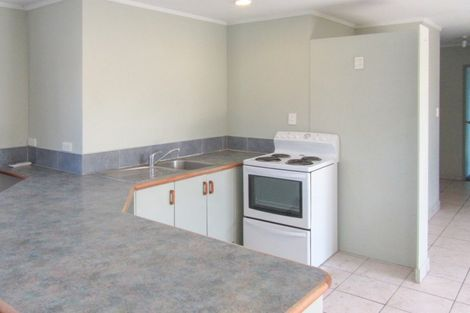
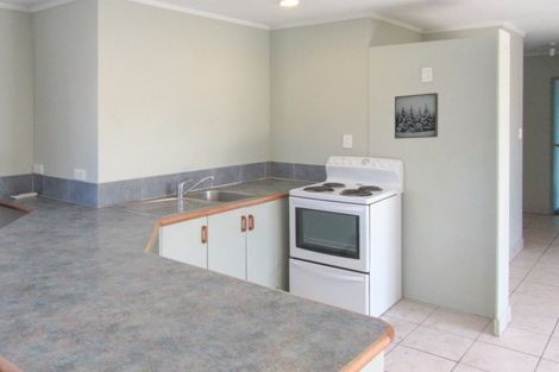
+ wall art [394,92,439,140]
